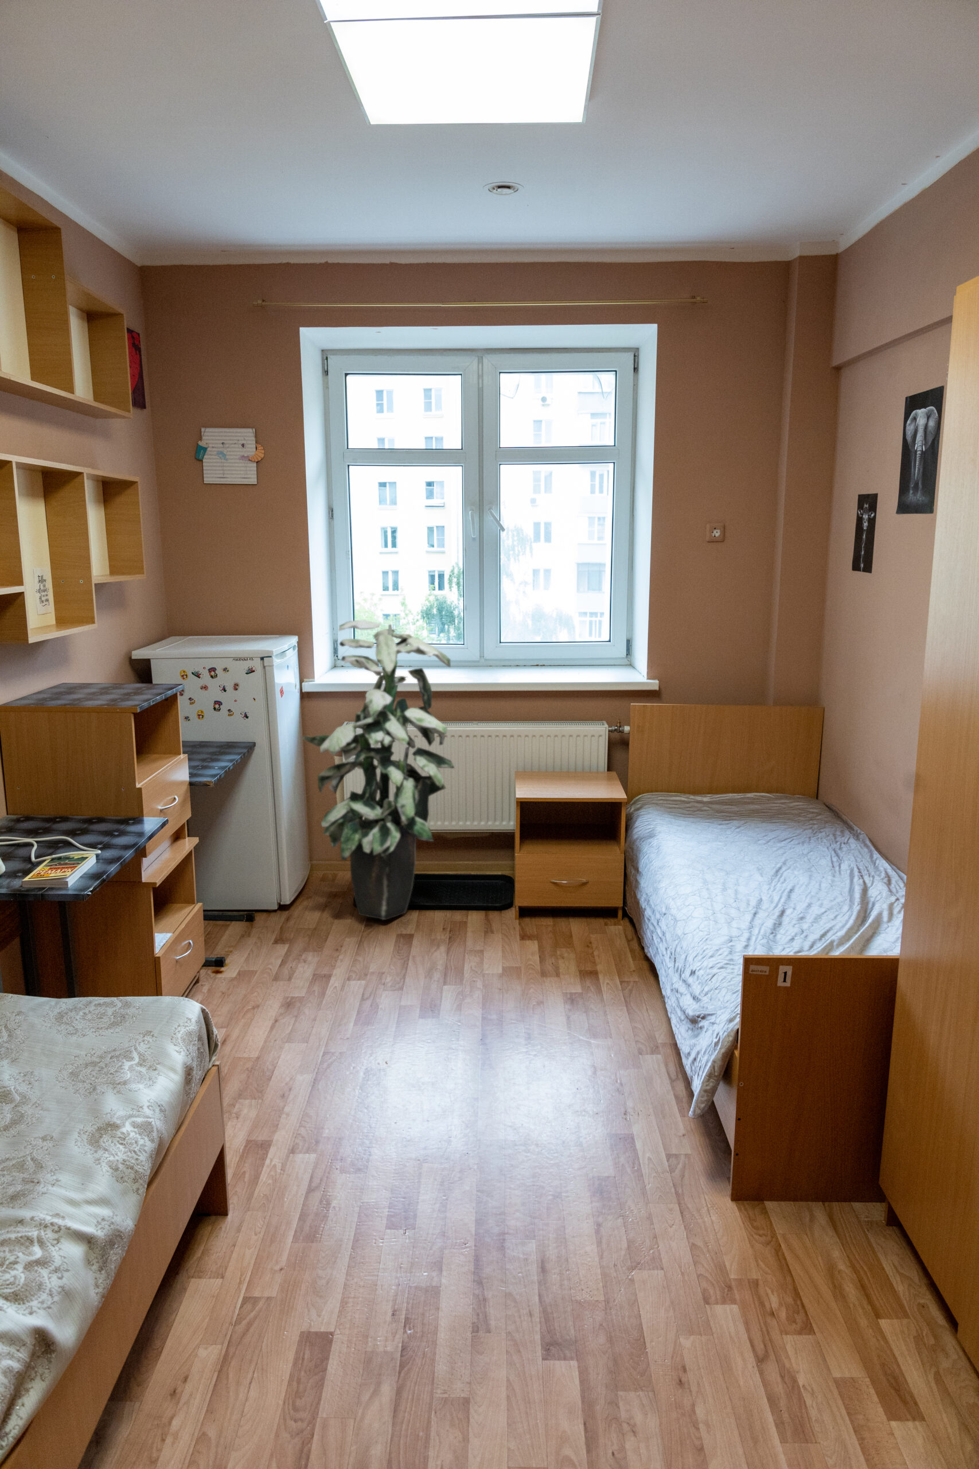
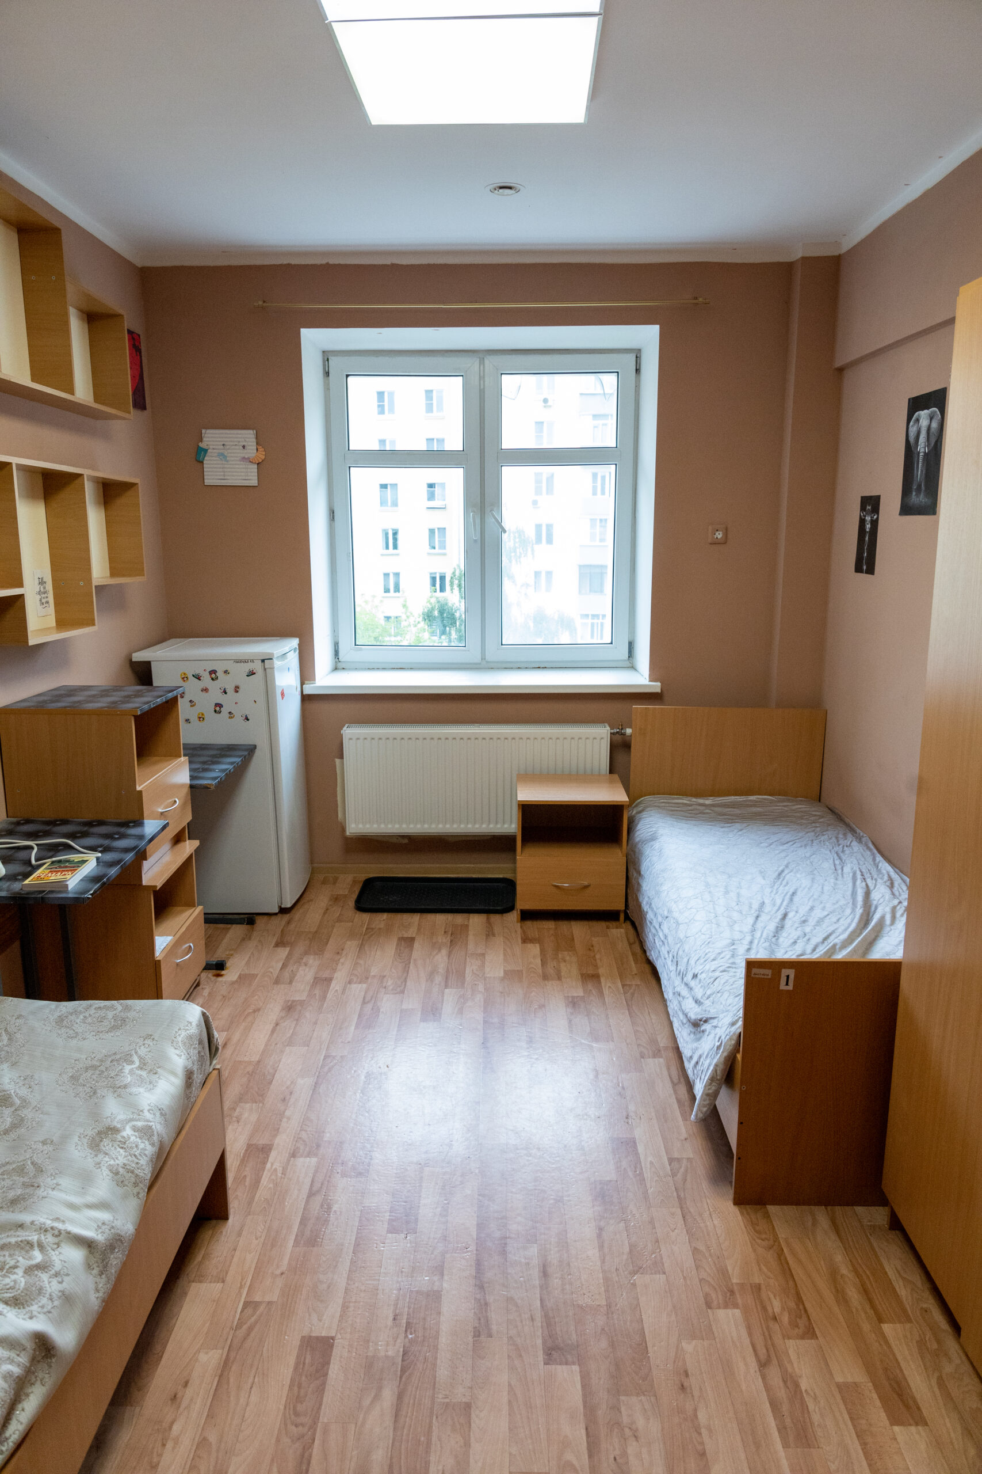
- indoor plant [300,620,456,920]
